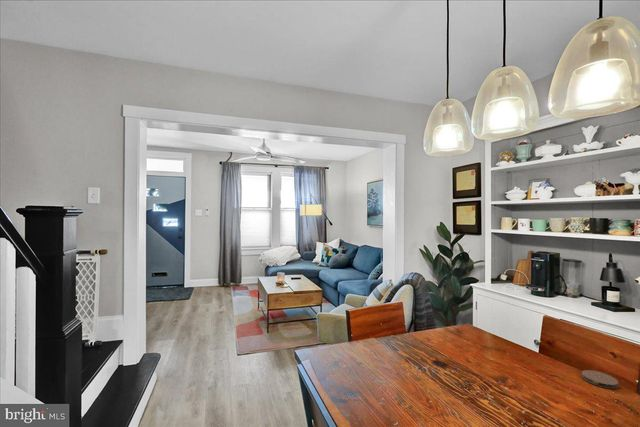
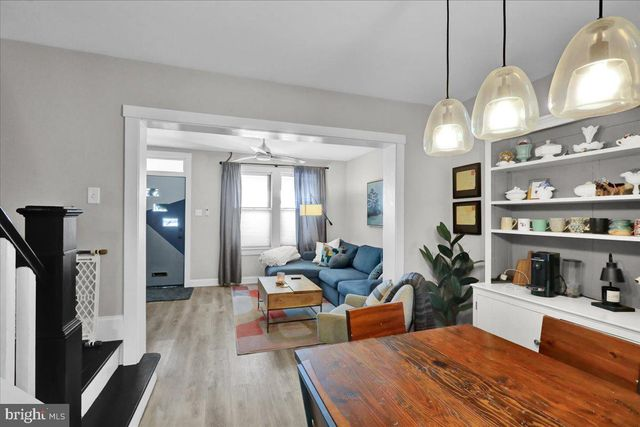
- coaster [581,369,619,390]
